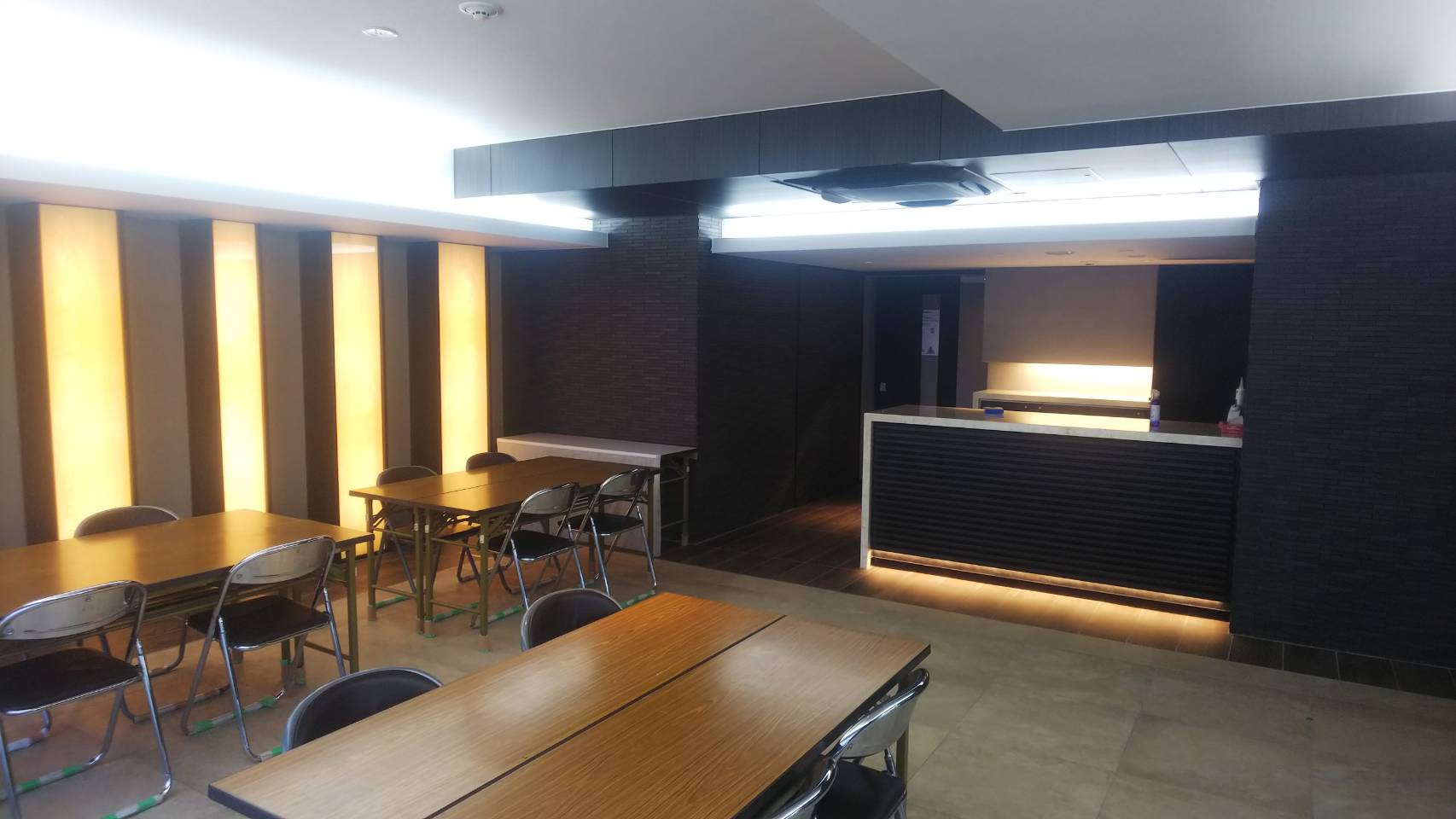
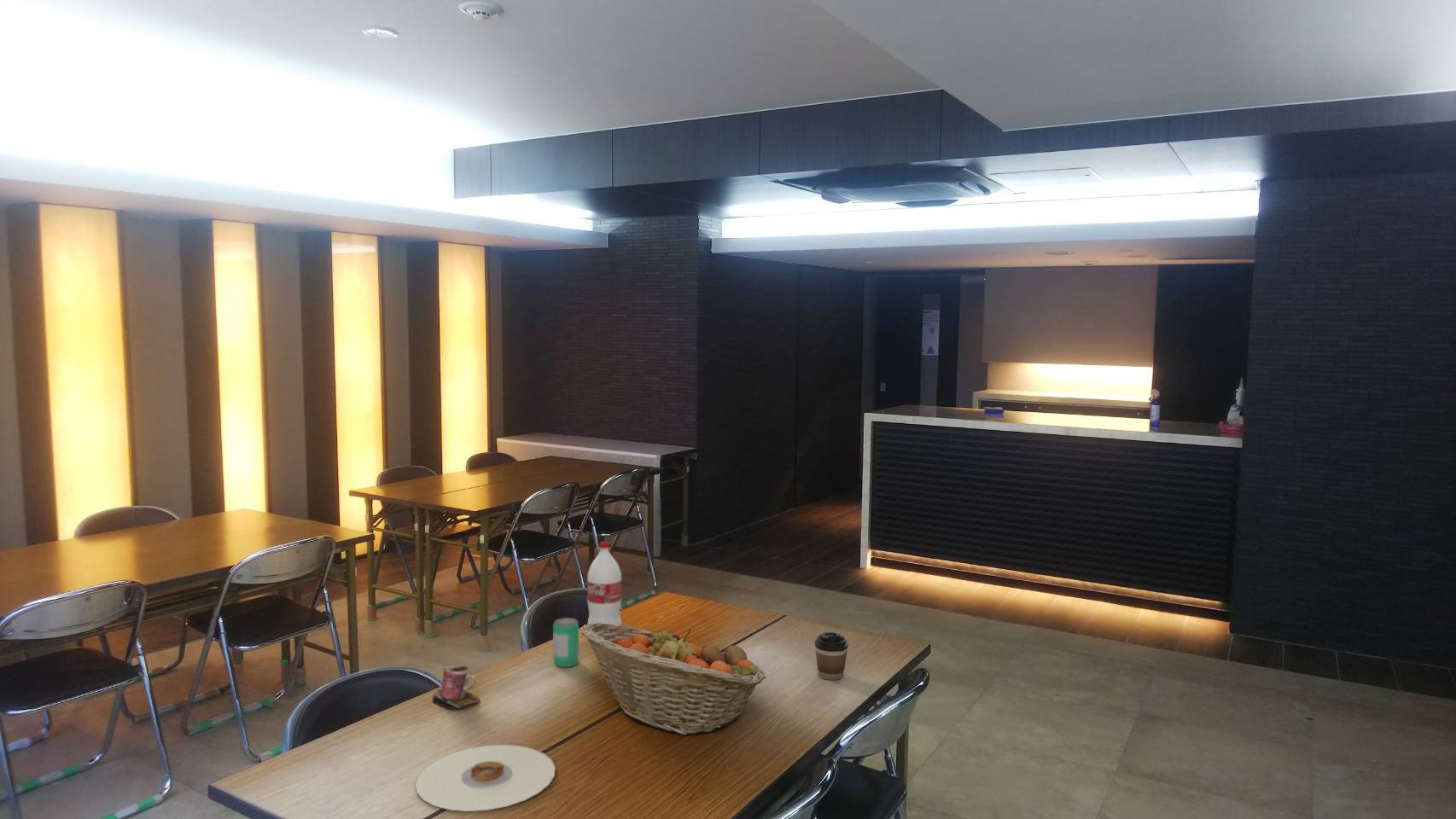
+ beverage can [552,617,579,668]
+ mug [431,665,480,710]
+ coffee cup [814,631,849,681]
+ bottle [586,541,622,625]
+ plate [415,744,556,812]
+ fruit basket [580,622,767,736]
